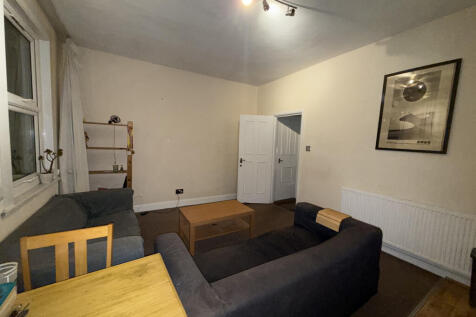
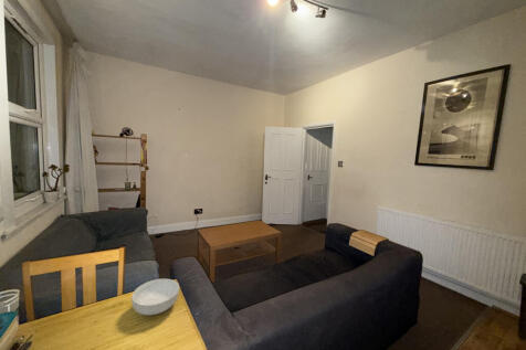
+ cereal bowl [130,278,180,316]
